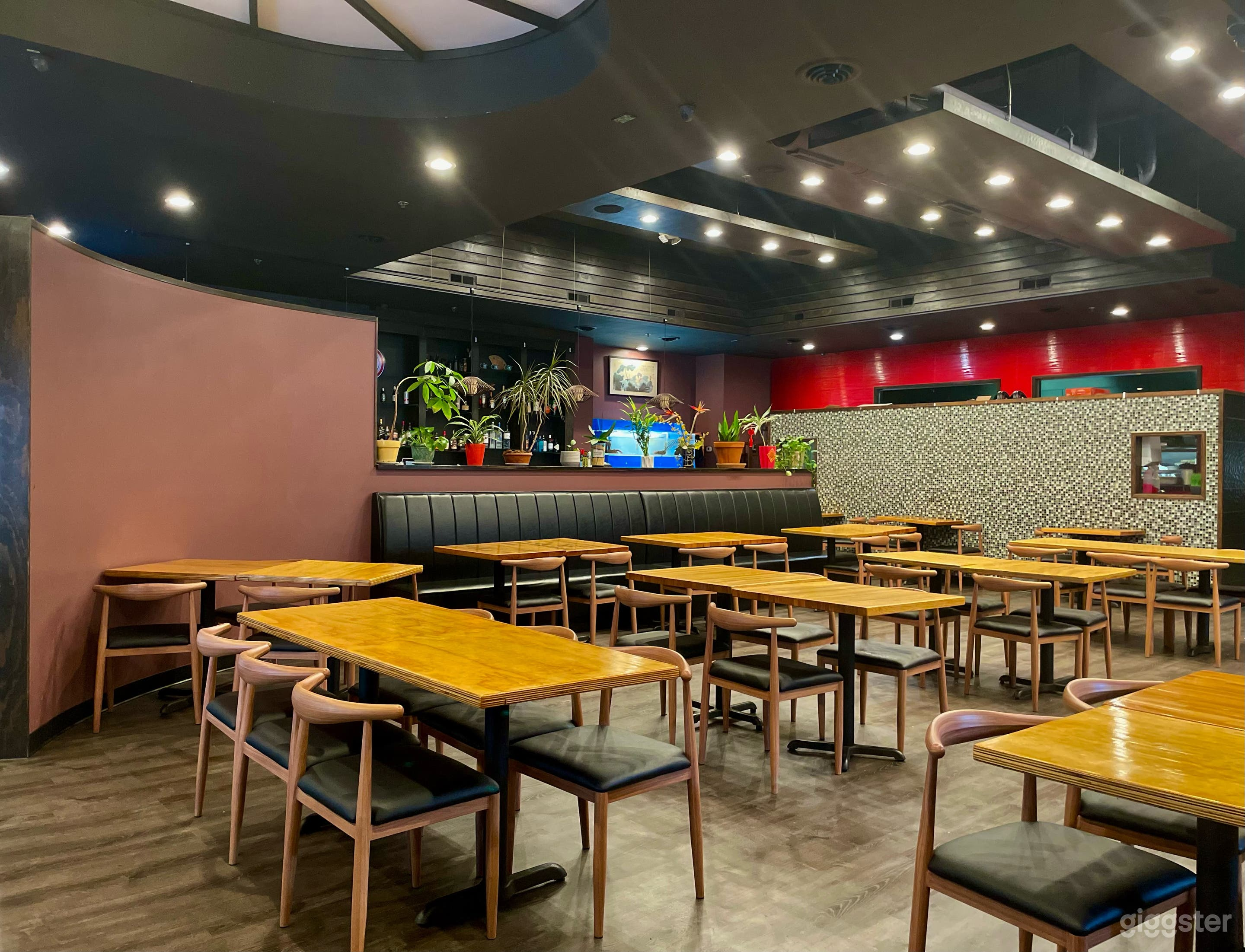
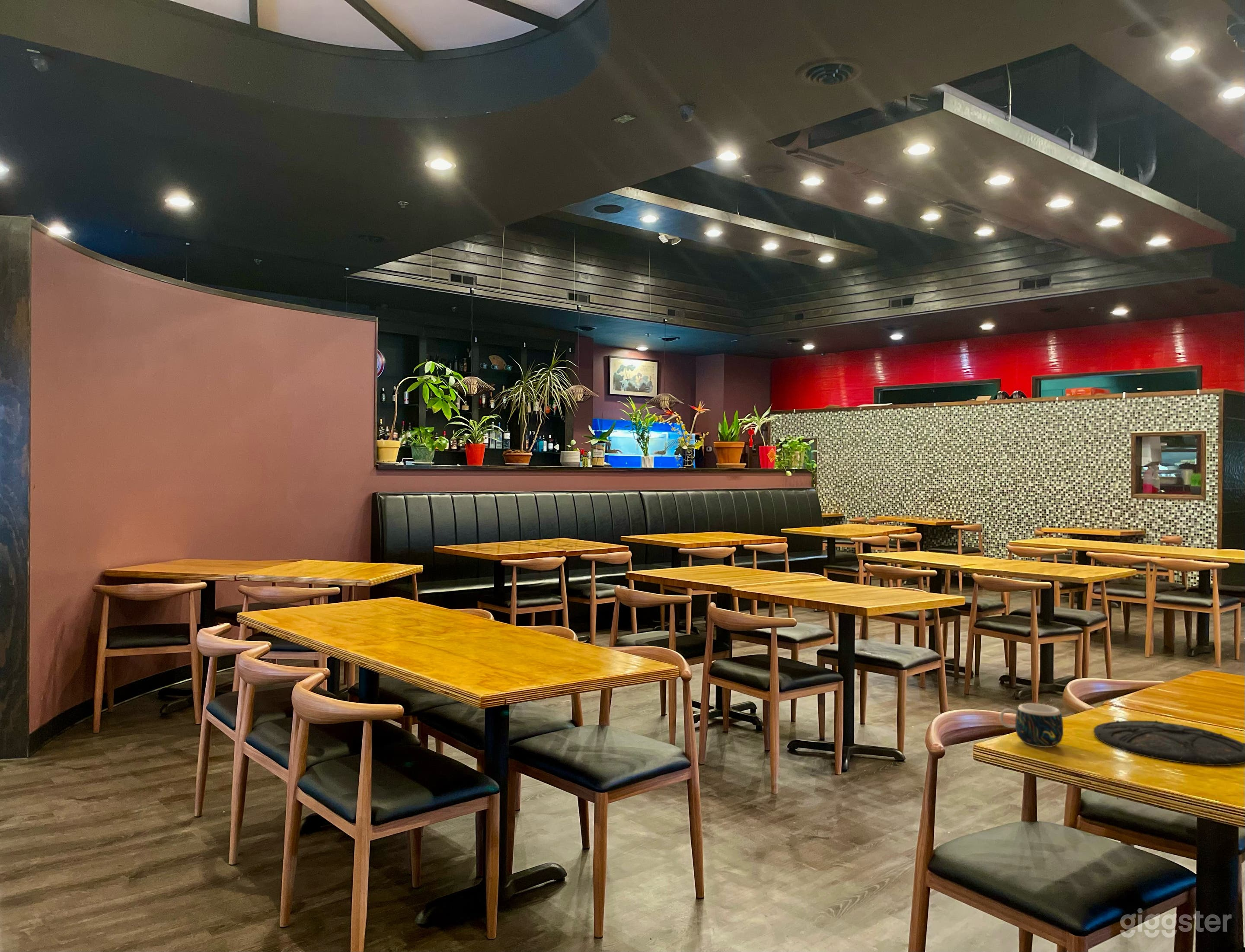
+ mug [999,703,1064,748]
+ plate [1093,720,1245,766]
